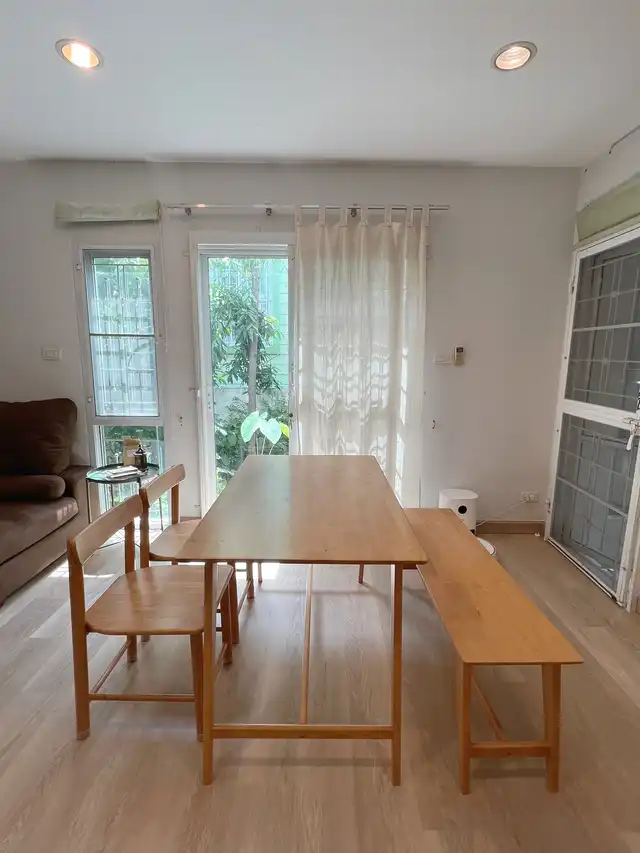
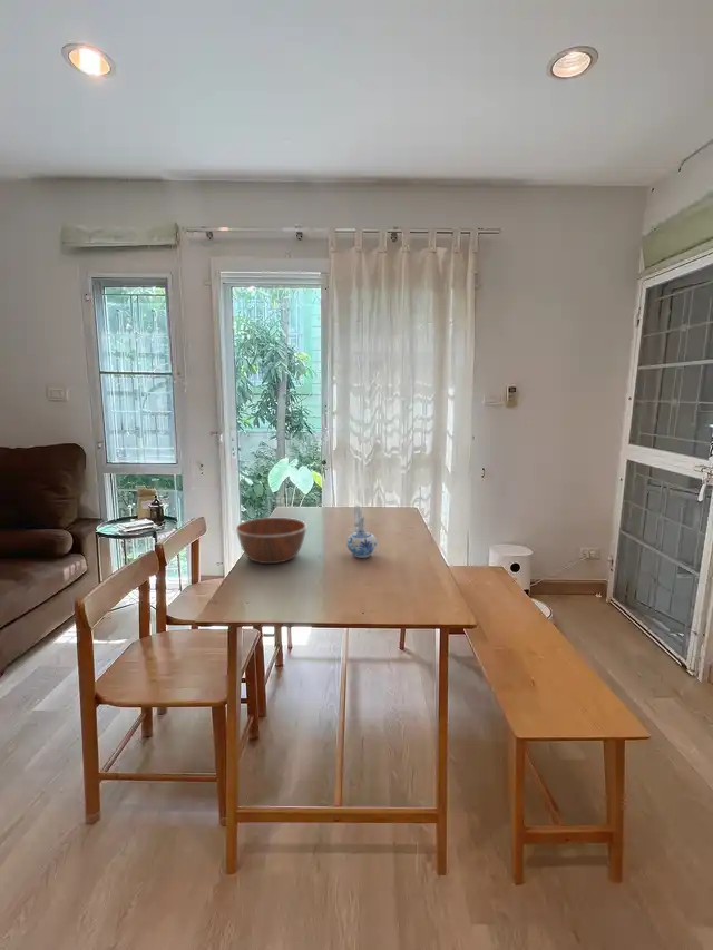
+ bowl [235,517,307,565]
+ ceramic pitcher [345,505,378,559]
